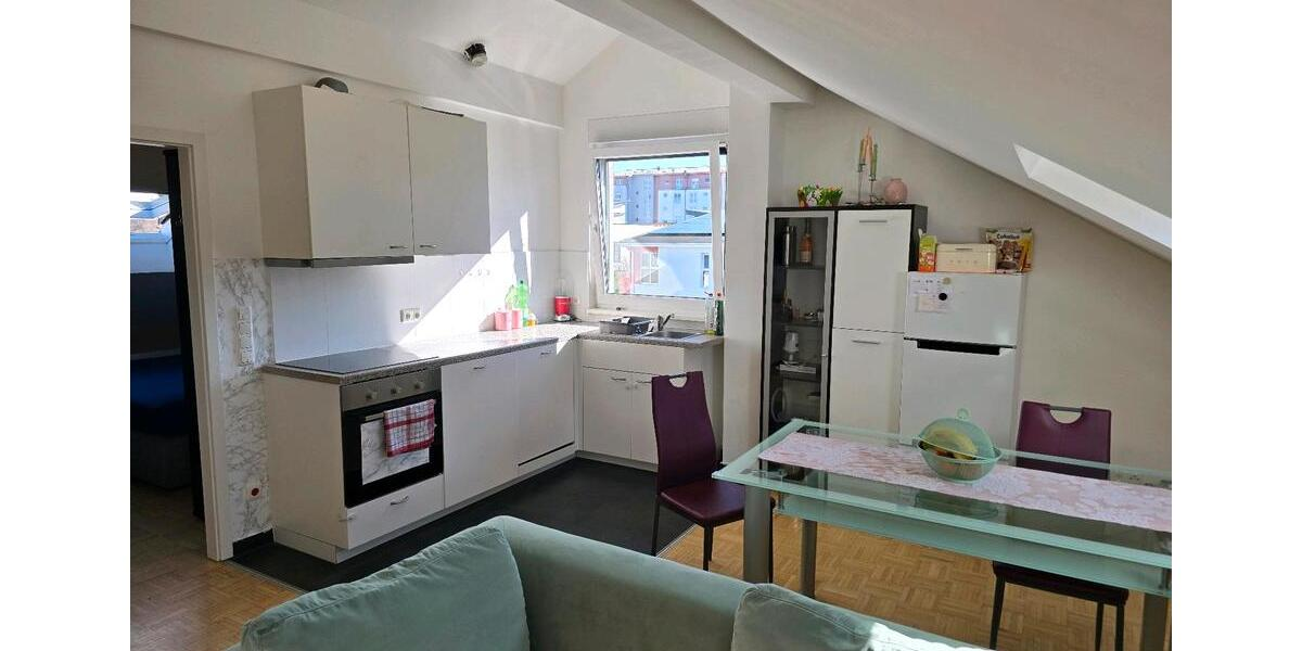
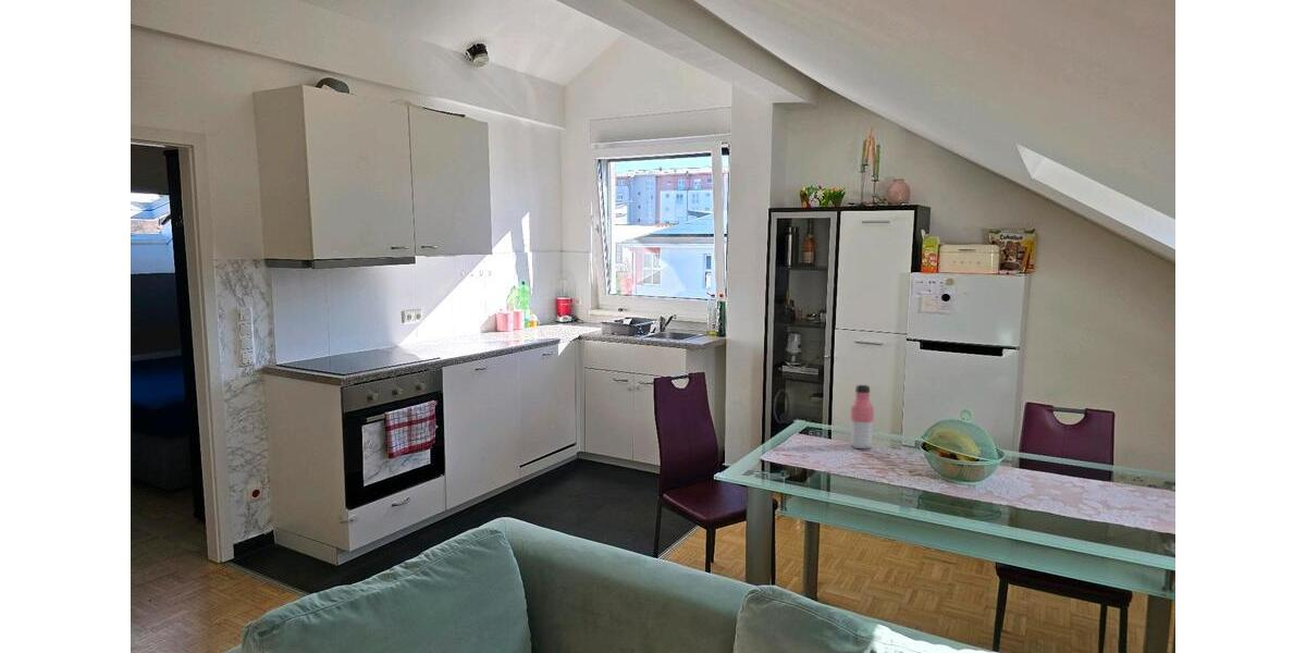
+ water bottle [849,384,875,451]
